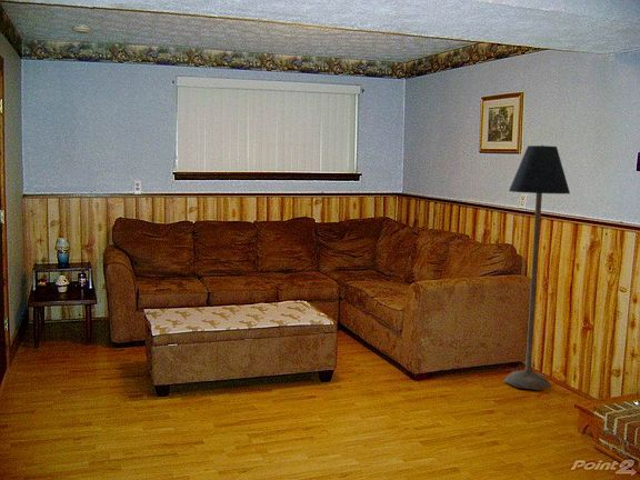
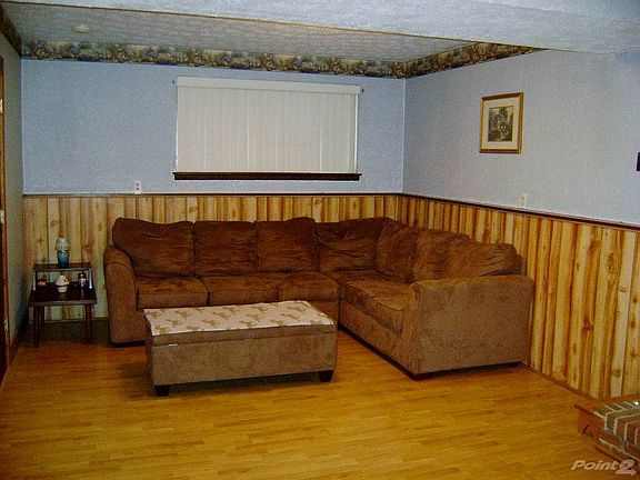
- floor lamp [502,144,571,391]
